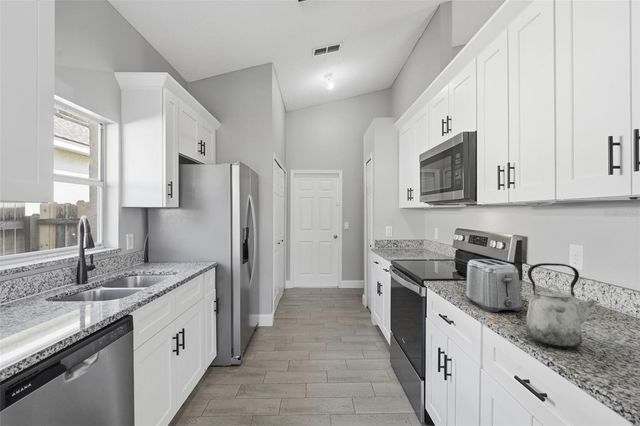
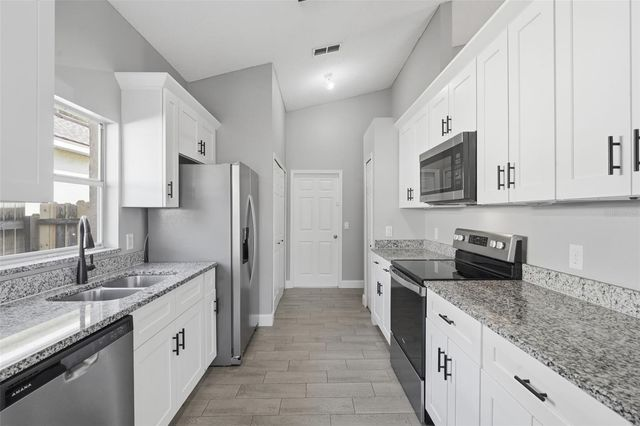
- toaster [465,258,523,313]
- kettle [524,262,600,349]
